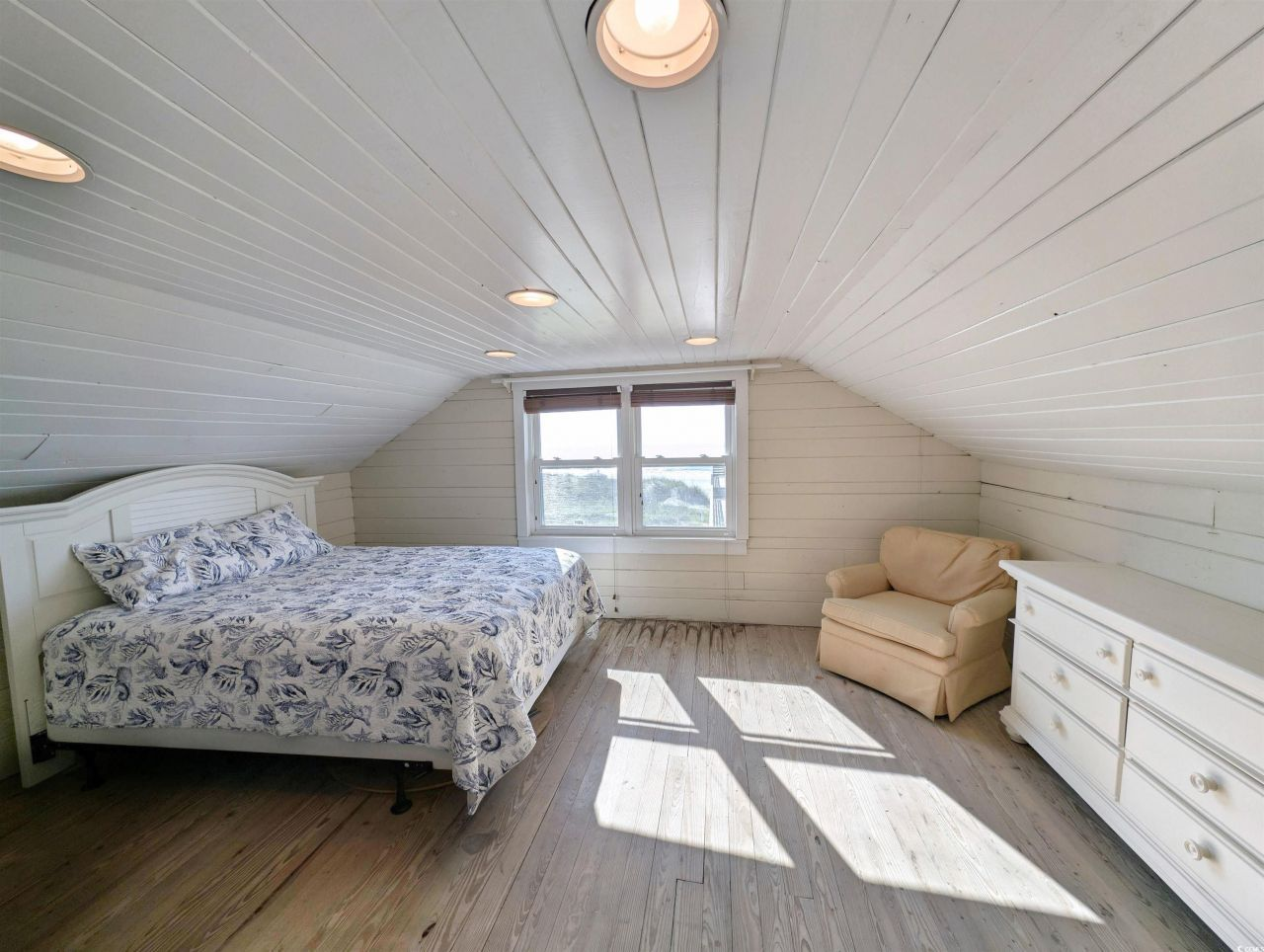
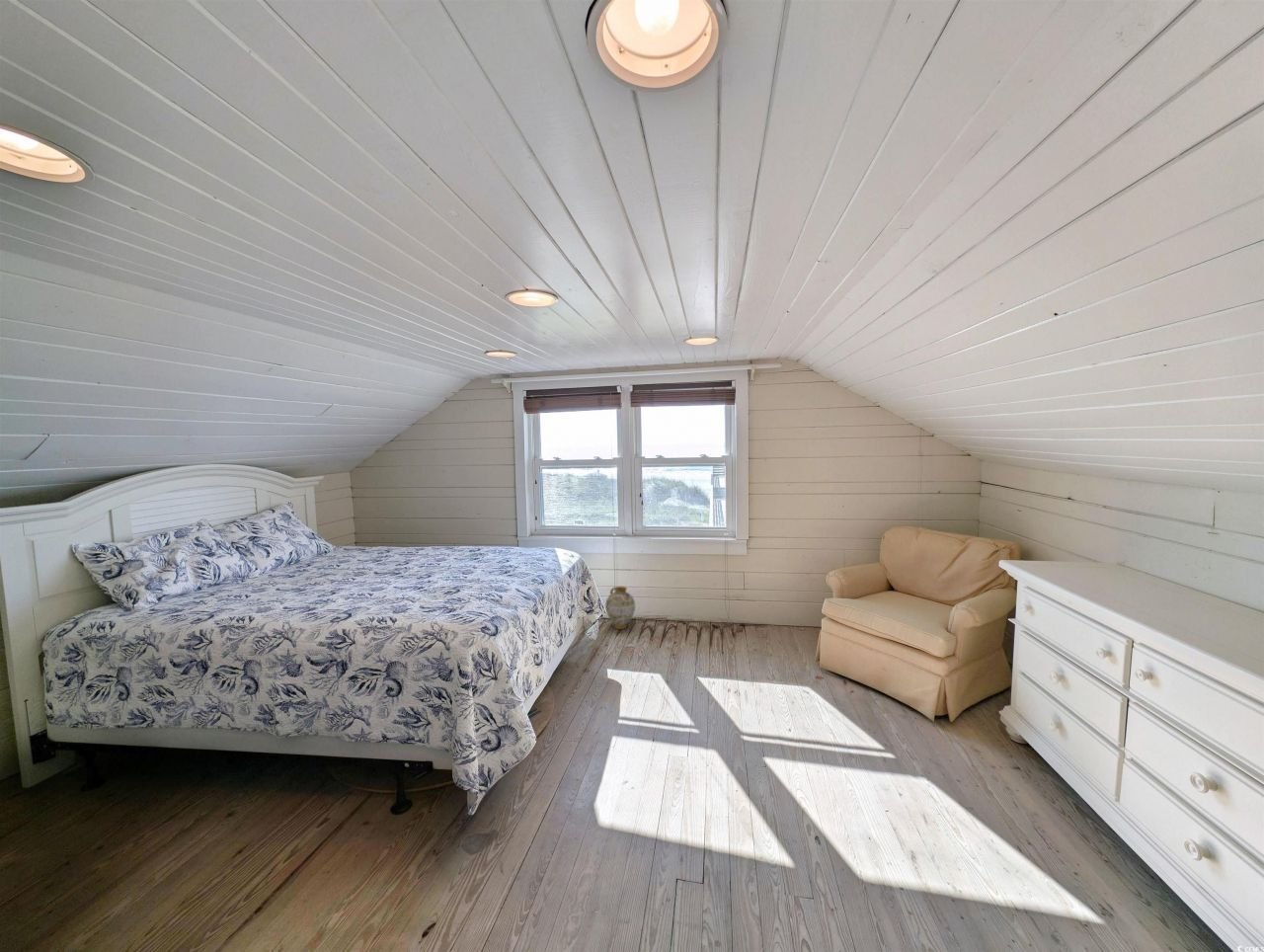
+ ceramic jug [604,586,636,630]
